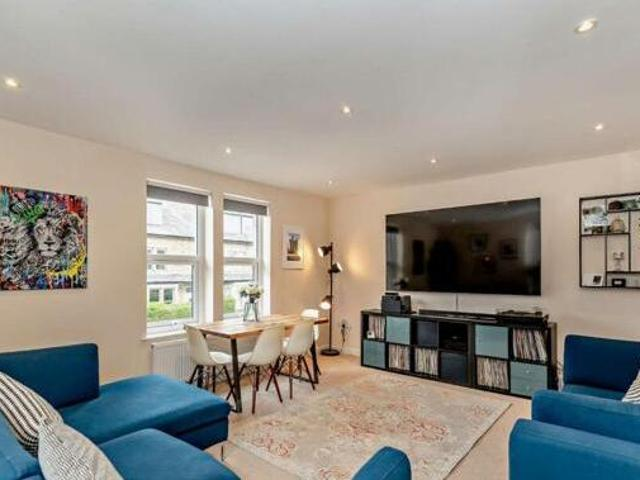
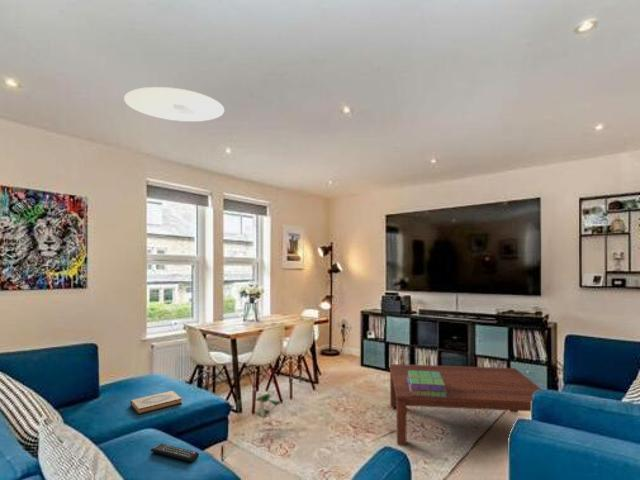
+ ceiling light [123,86,225,123]
+ coffee table [389,363,543,446]
+ remote control [150,443,200,463]
+ stack of books [407,371,447,398]
+ hardback book [130,390,183,415]
+ decorative plant [254,389,283,426]
